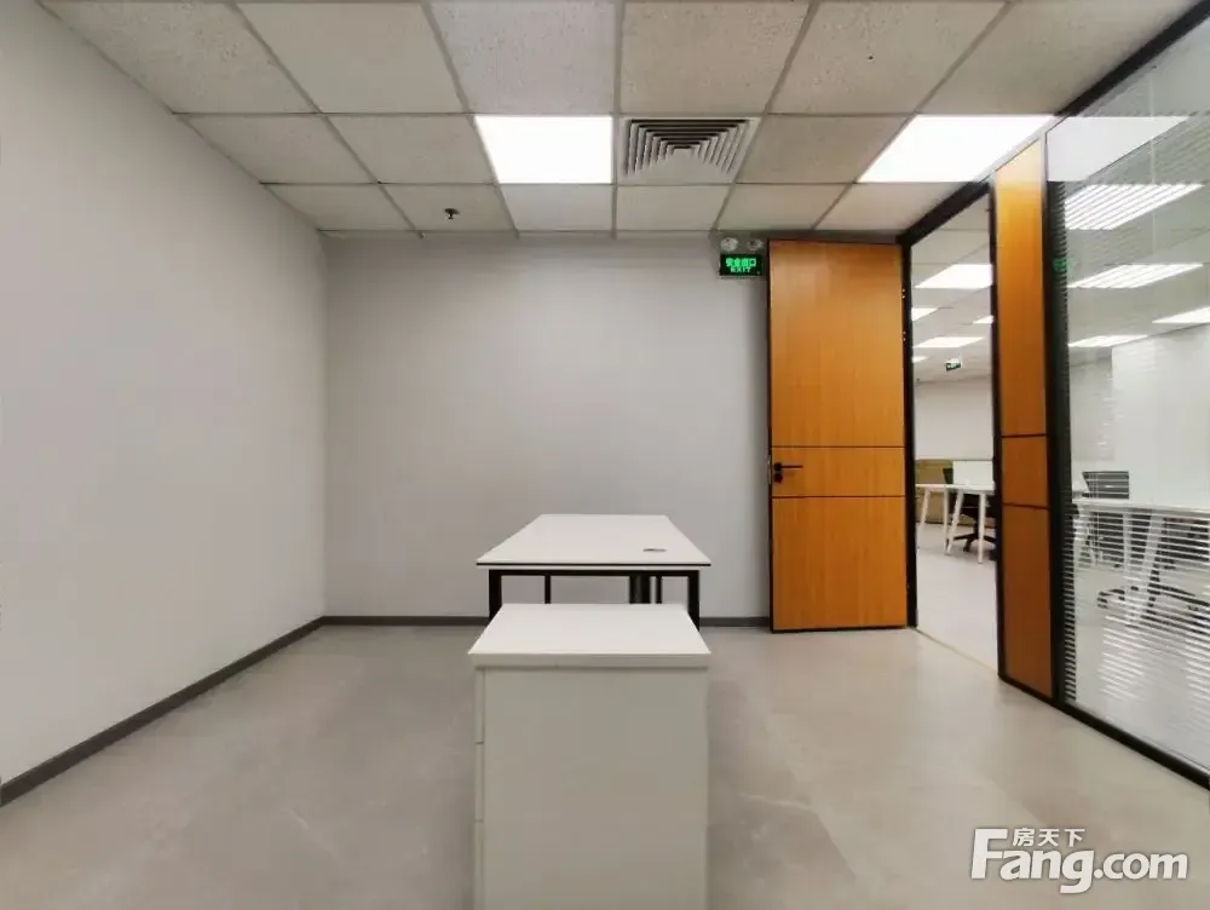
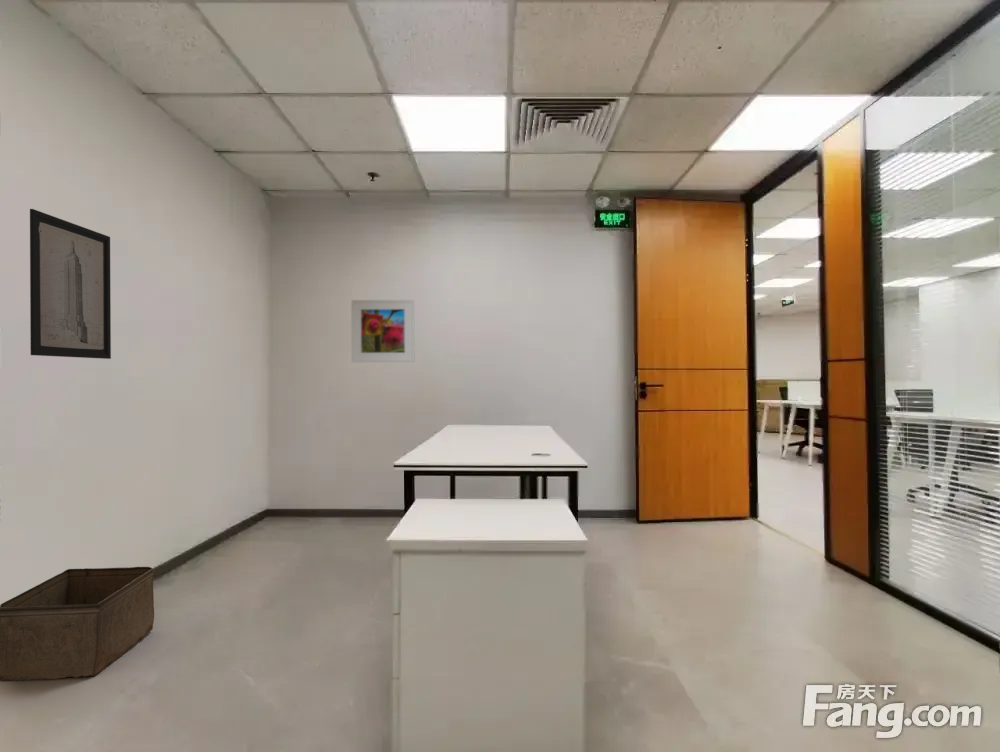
+ storage bin [0,566,155,683]
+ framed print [350,299,415,363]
+ wall art [29,208,112,360]
